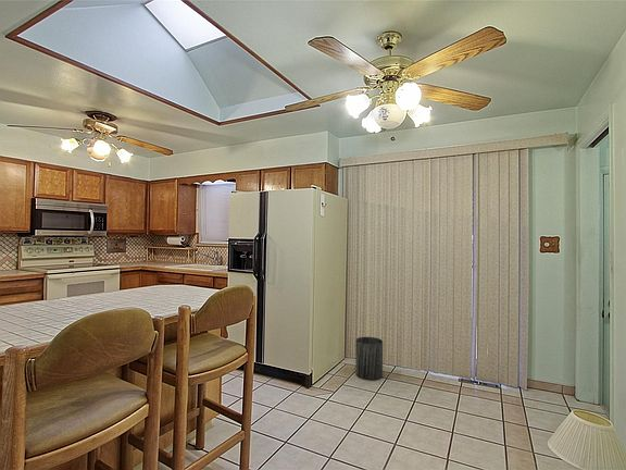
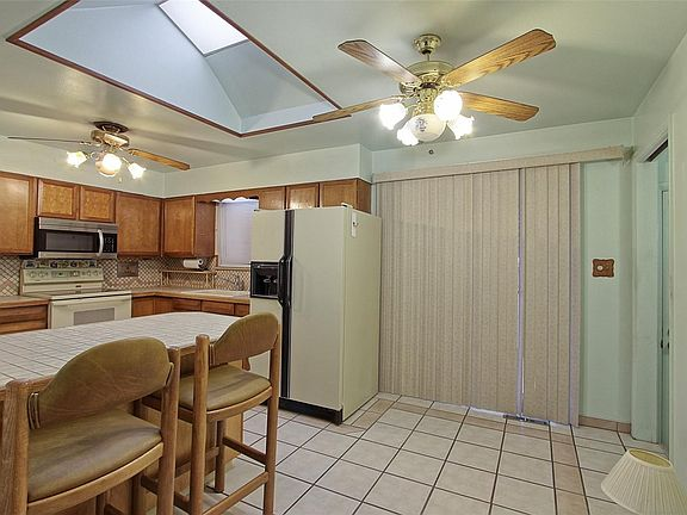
- trash can [354,336,384,381]
